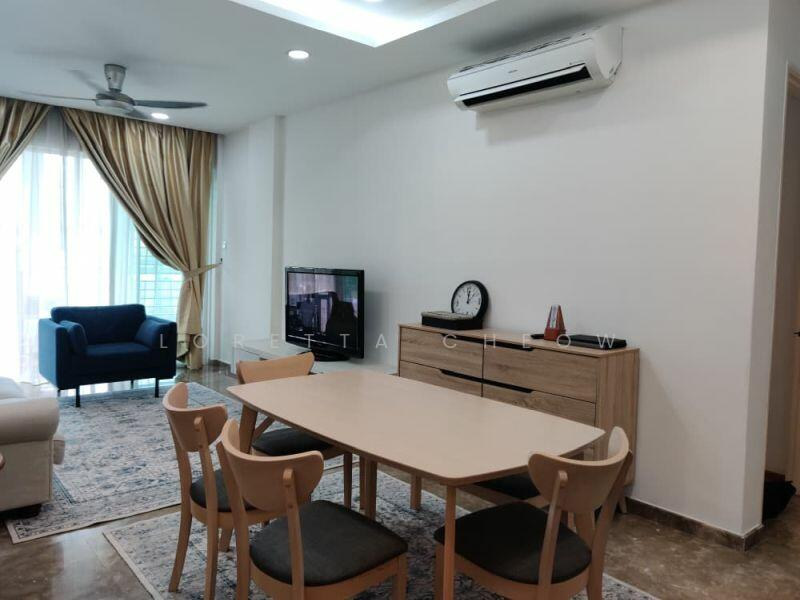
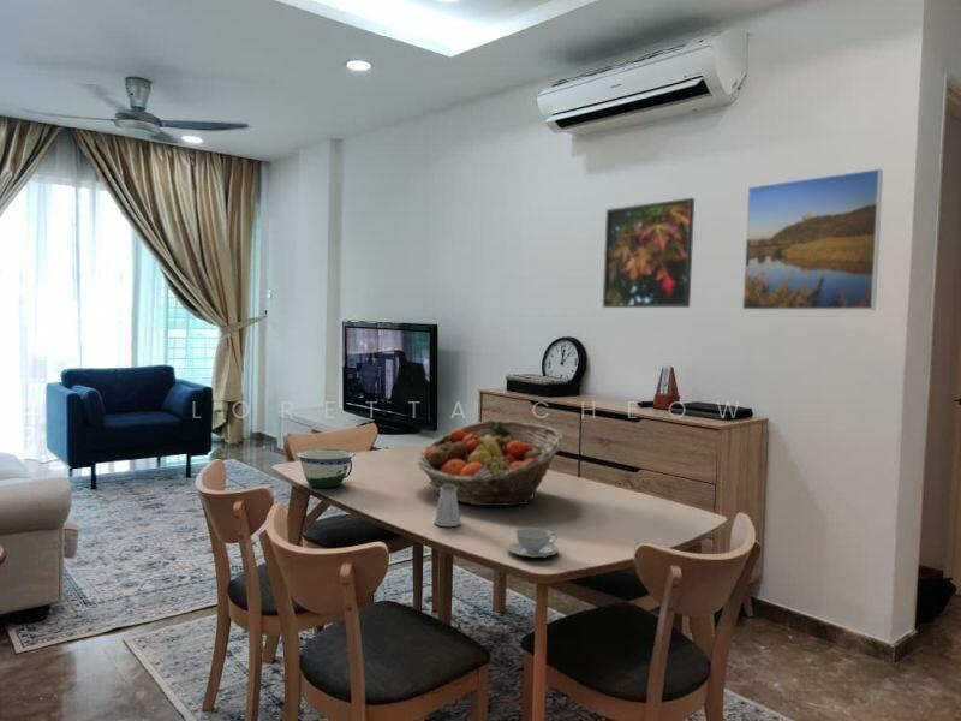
+ chinaware [507,526,560,559]
+ bowl [294,447,357,489]
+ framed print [741,167,884,311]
+ fruit basket [417,419,566,507]
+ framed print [602,197,696,309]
+ saltshaker [432,484,462,528]
